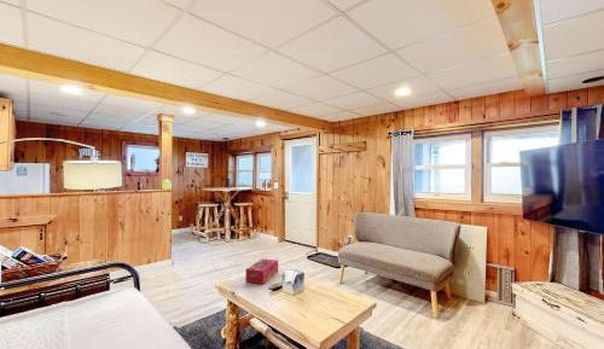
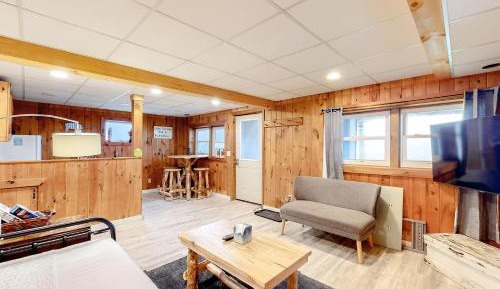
- tissue box [245,257,279,285]
